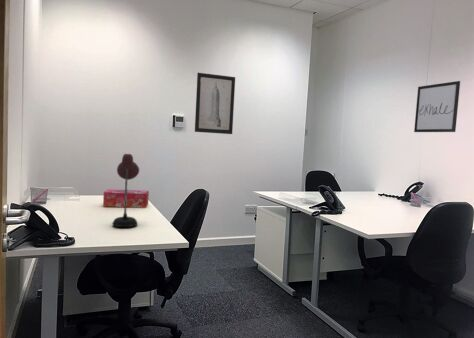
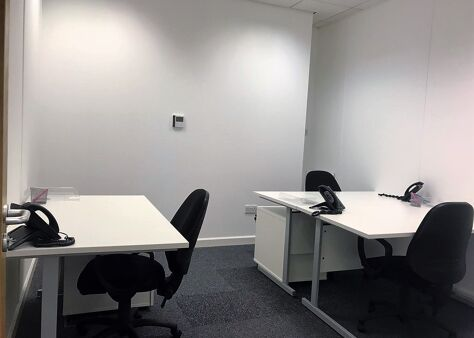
- wall art [413,80,461,133]
- desk lamp [111,153,140,228]
- wall art [194,72,236,135]
- tissue box [102,188,150,209]
